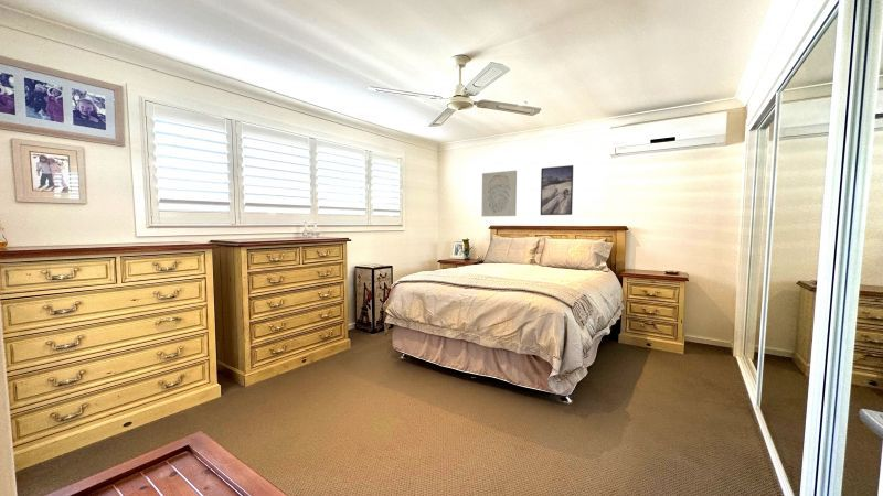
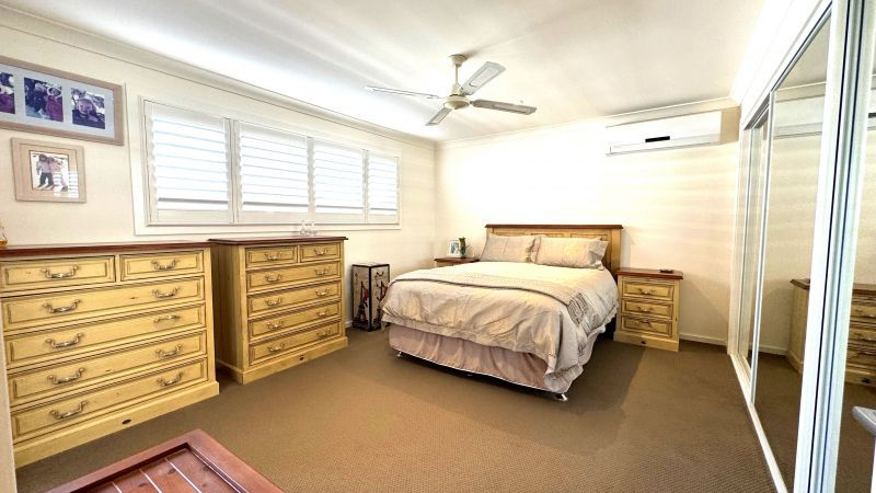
- wall art [481,170,518,217]
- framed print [540,164,574,216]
